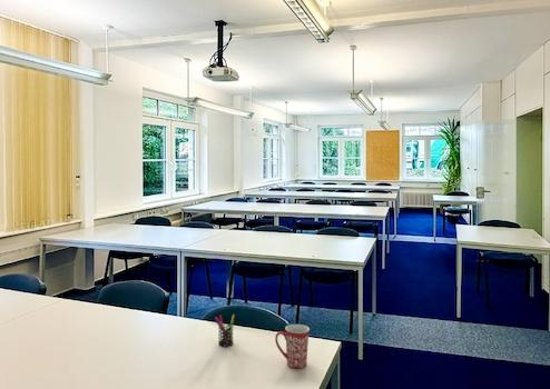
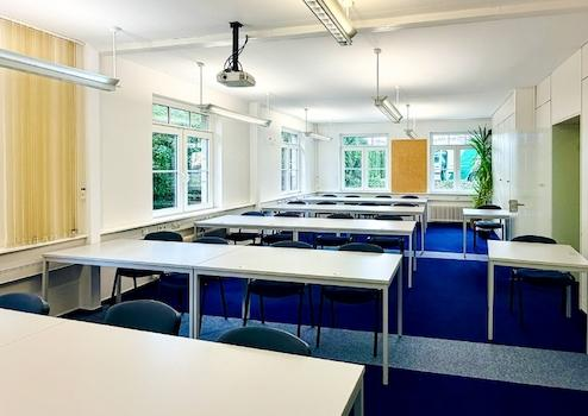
- mug [274,323,311,369]
- pen holder [214,313,236,348]
